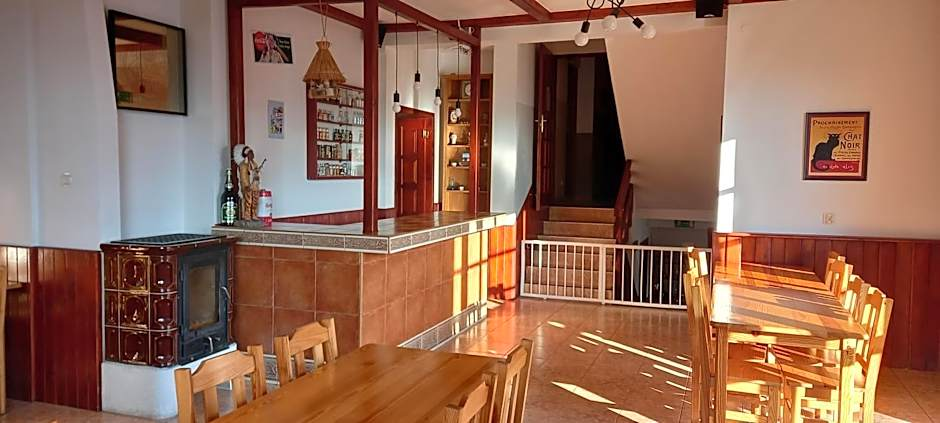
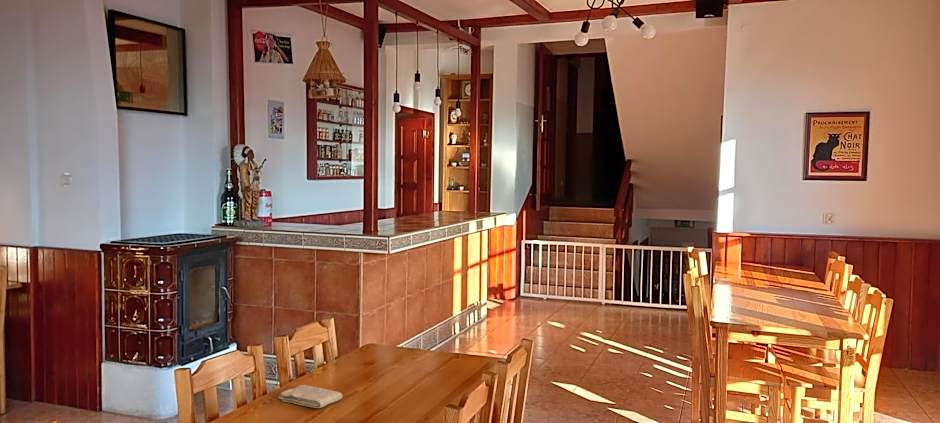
+ washcloth [278,384,343,409]
